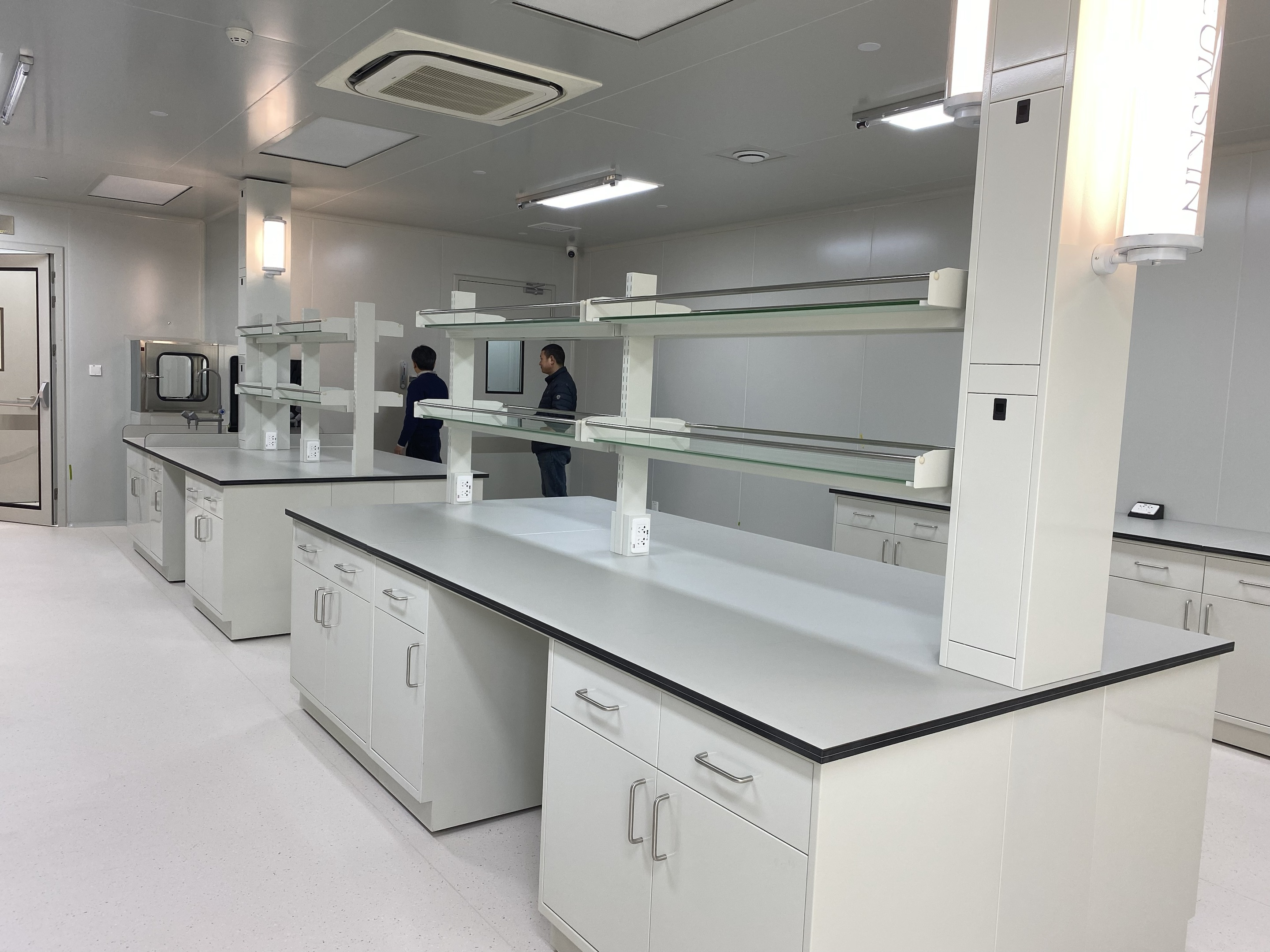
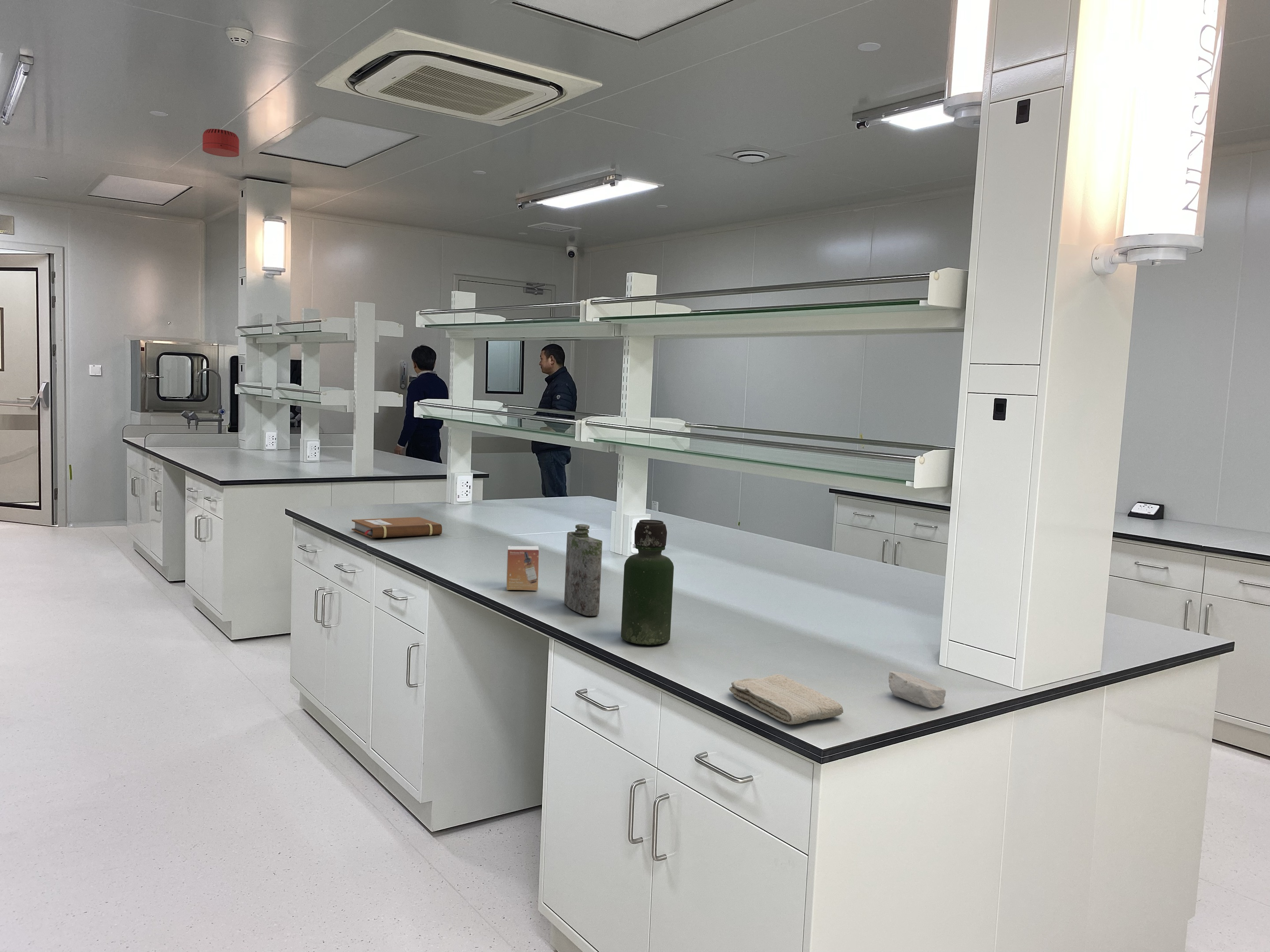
+ washcloth [729,674,844,725]
+ soap bar [888,671,946,708]
+ notebook [351,517,442,539]
+ smoke detector [202,128,239,157]
+ bottle [620,519,674,646]
+ small box [506,545,539,591]
+ flask [564,524,603,617]
